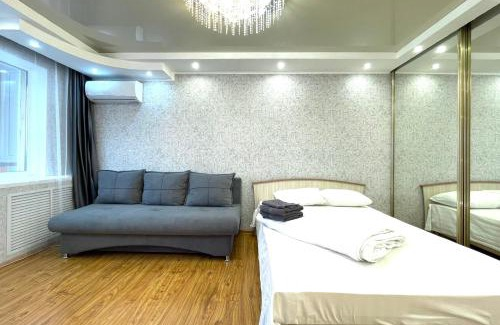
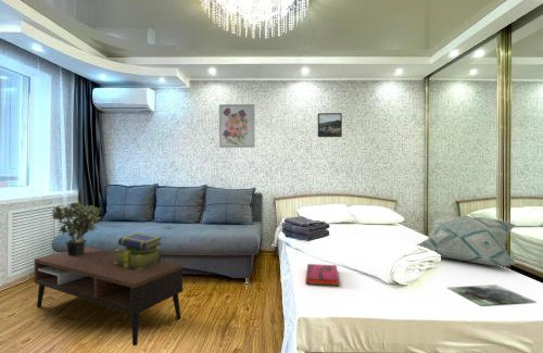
+ potted plant [50,201,102,255]
+ decorative pillow [416,215,518,267]
+ wall art [218,103,256,149]
+ stack of books [114,232,163,270]
+ coffee table [34,247,184,346]
+ magazine [447,283,536,306]
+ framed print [317,112,343,138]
+ hardback book [304,263,340,287]
